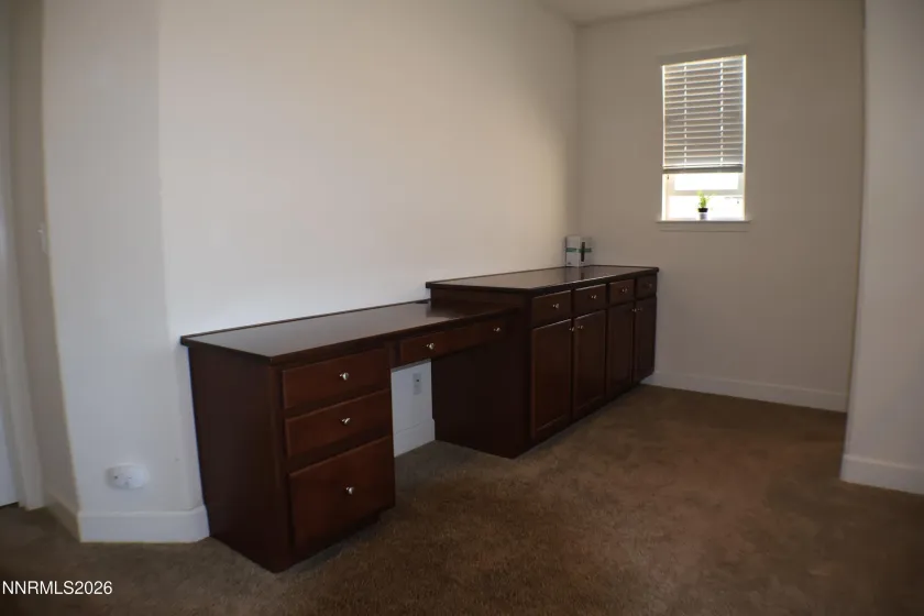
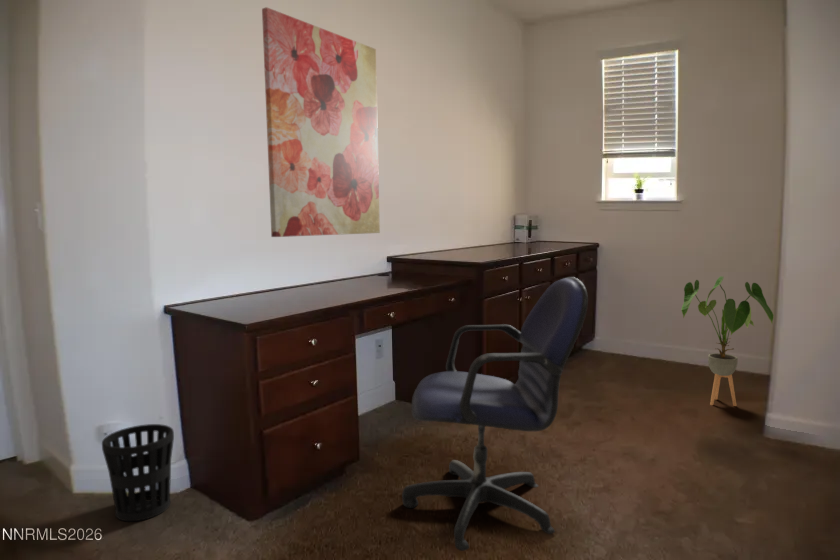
+ office chair [401,276,589,552]
+ wastebasket [101,423,175,522]
+ house plant [681,275,774,407]
+ wall art [261,6,381,238]
